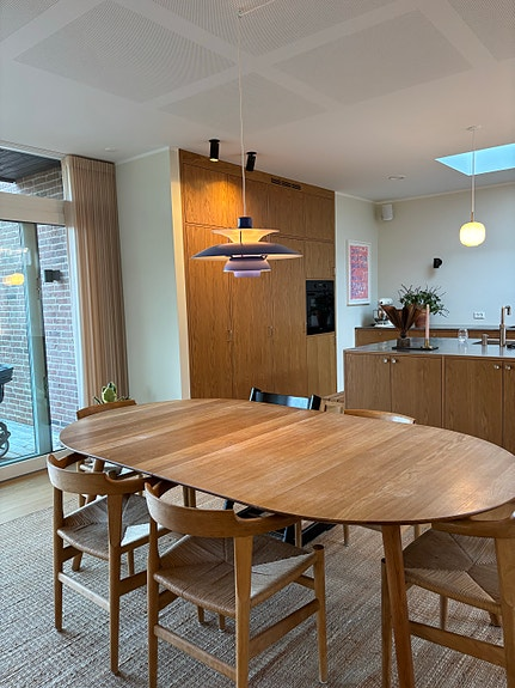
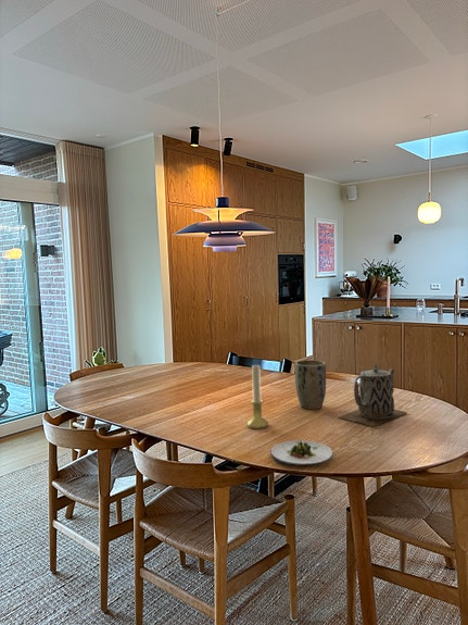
+ salad plate [270,439,333,466]
+ candle holder [246,362,269,430]
+ plant pot [294,359,327,411]
+ teapot [338,363,408,428]
